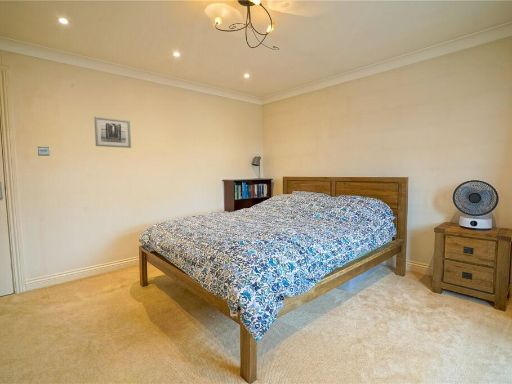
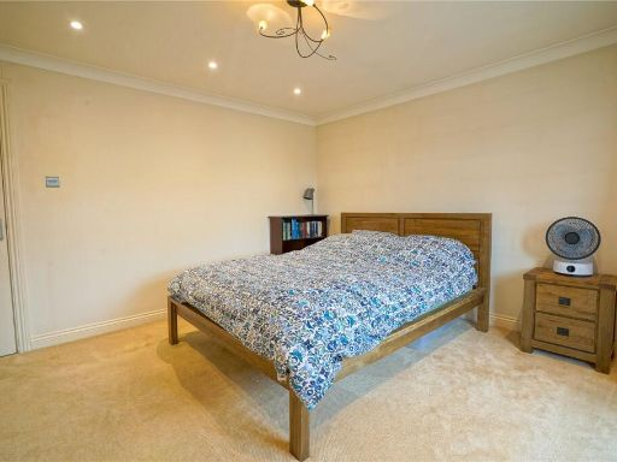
- wall art [93,116,132,149]
